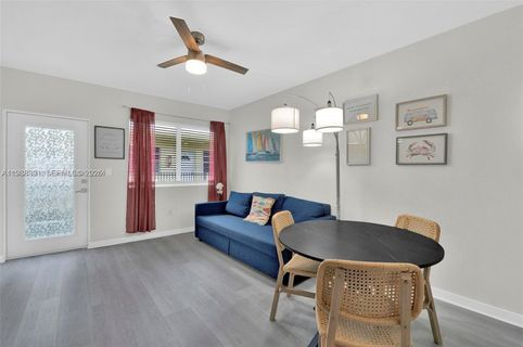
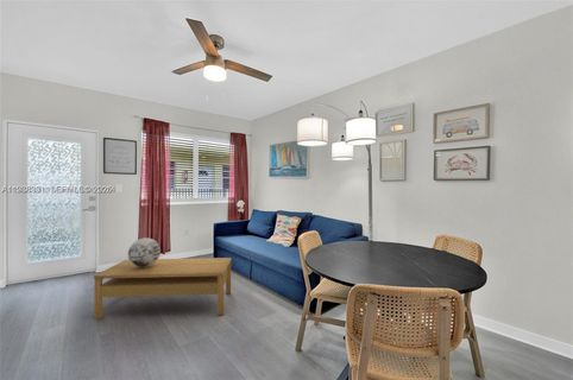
+ decorative sphere [127,236,162,267]
+ coffee table [93,256,232,321]
